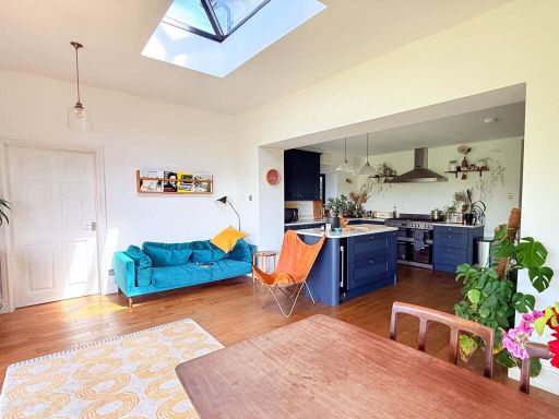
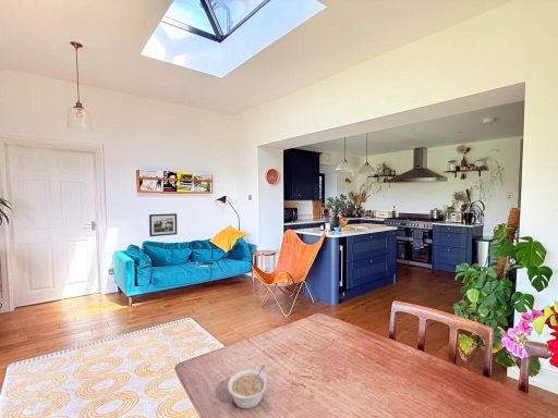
+ legume [227,364,268,410]
+ picture frame [148,212,178,237]
